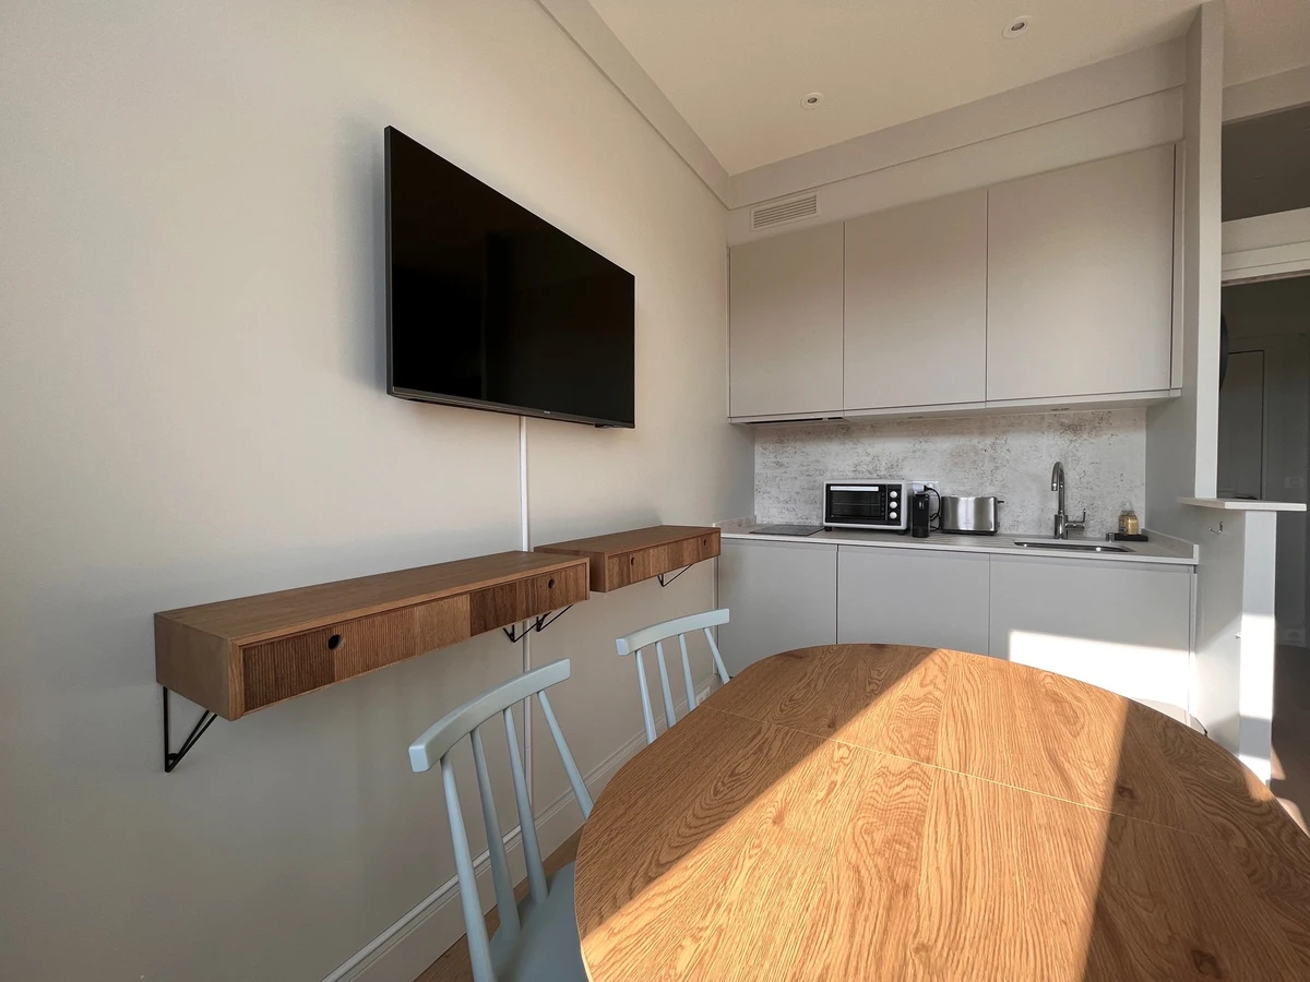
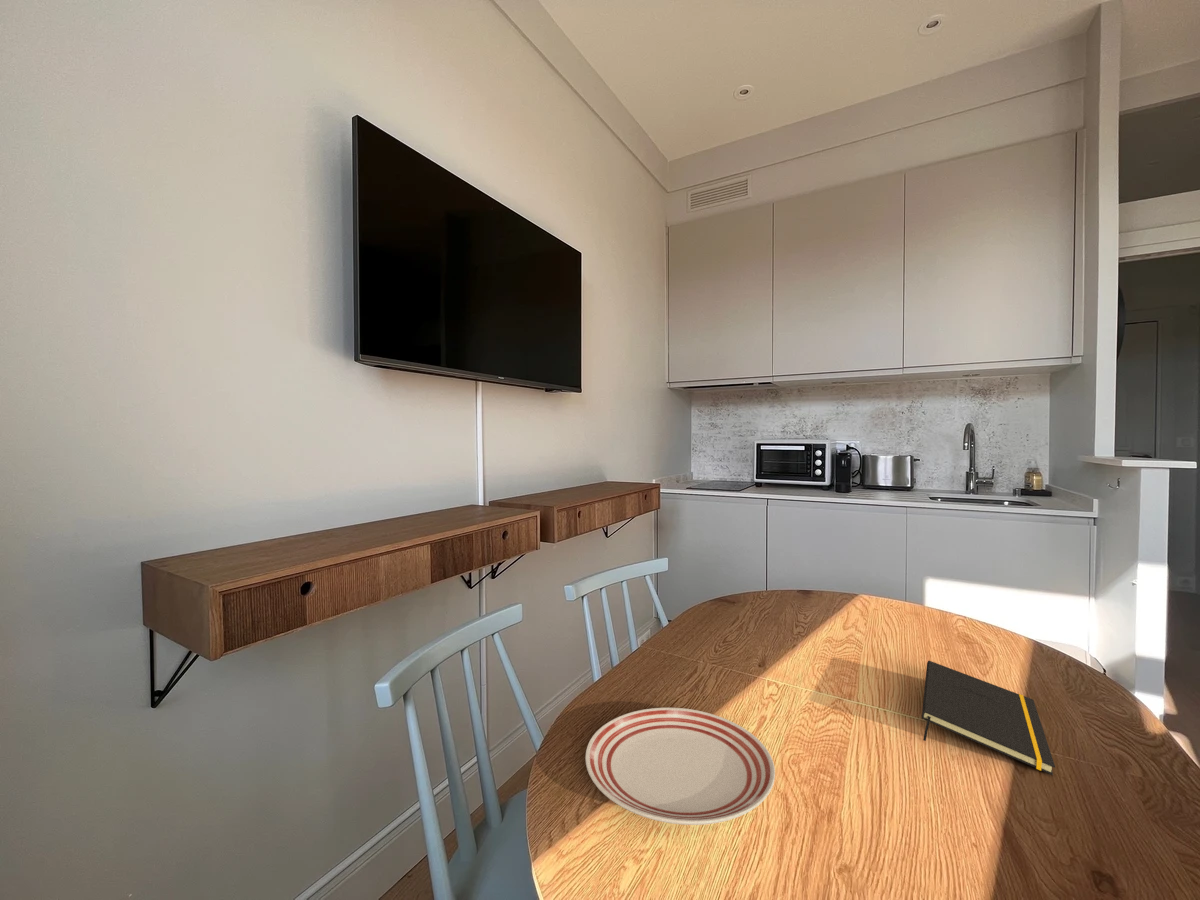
+ notepad [921,660,1056,776]
+ dinner plate [584,707,776,826]
